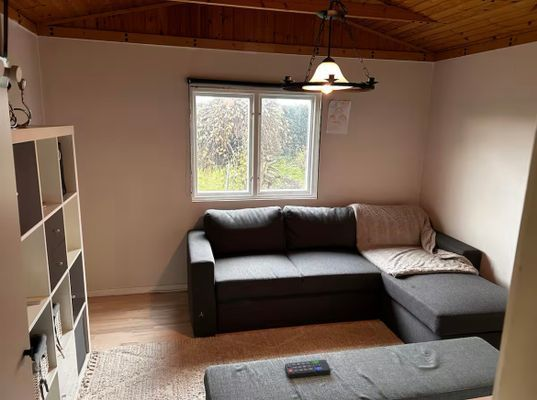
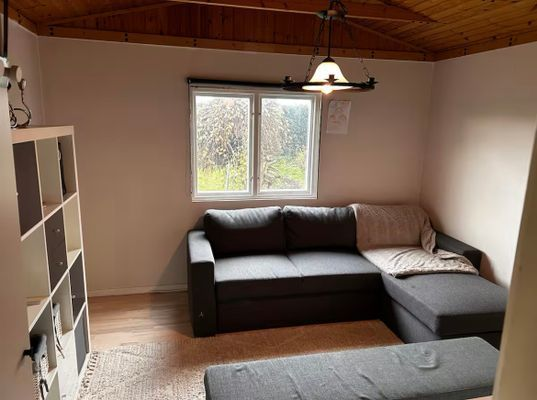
- remote control [284,359,332,379]
